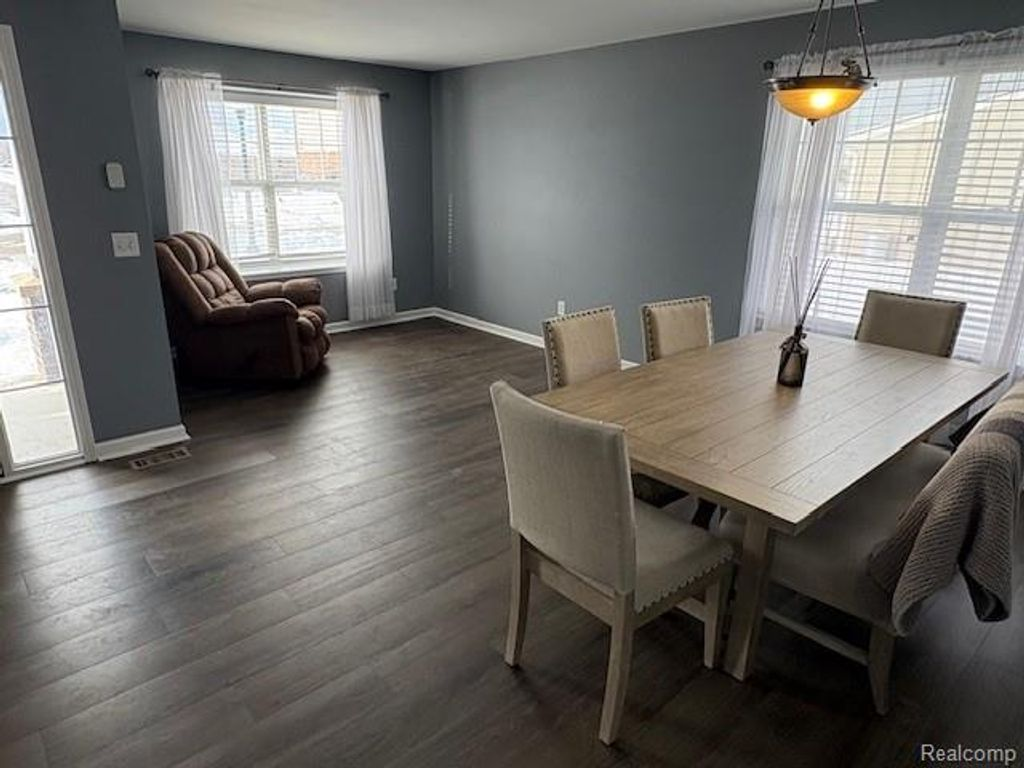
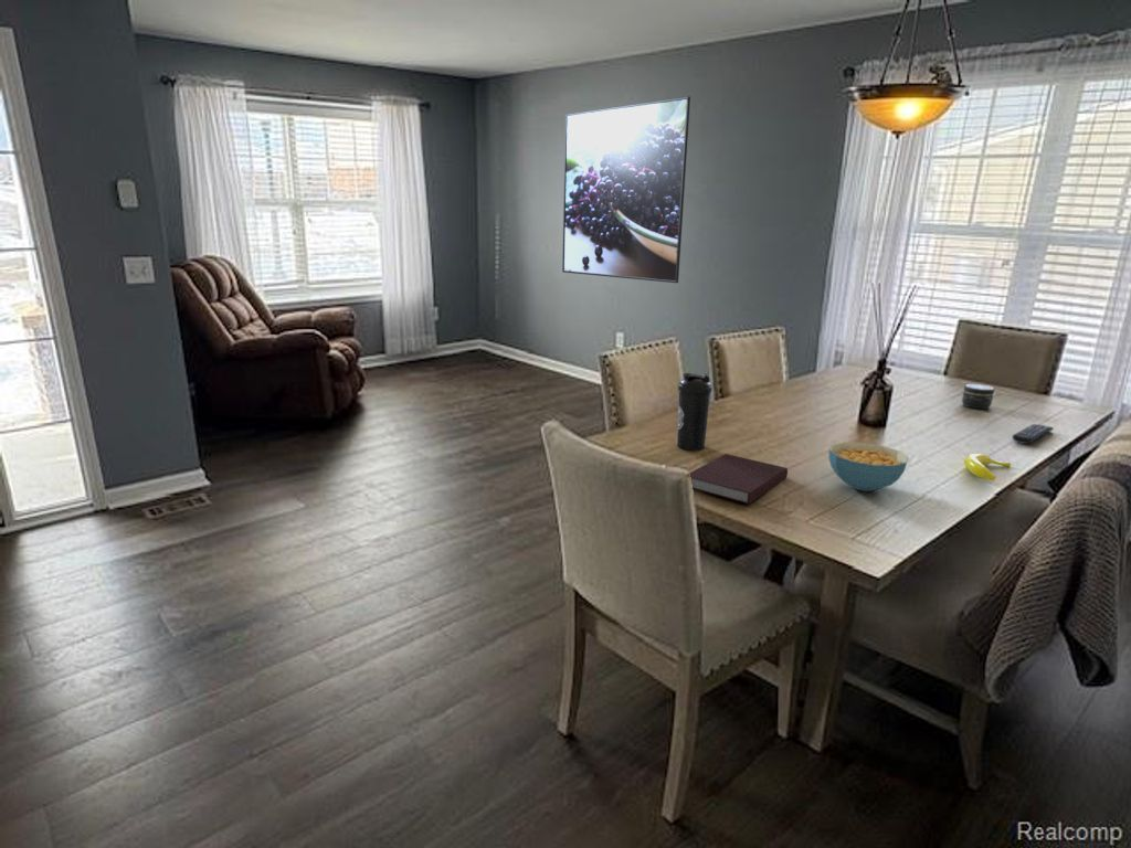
+ banana [963,453,1012,481]
+ cereal bowl [827,442,910,492]
+ notebook [688,453,789,505]
+ remote control [1012,423,1055,445]
+ water bottle [676,372,714,452]
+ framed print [561,95,691,284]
+ jar [961,383,995,410]
